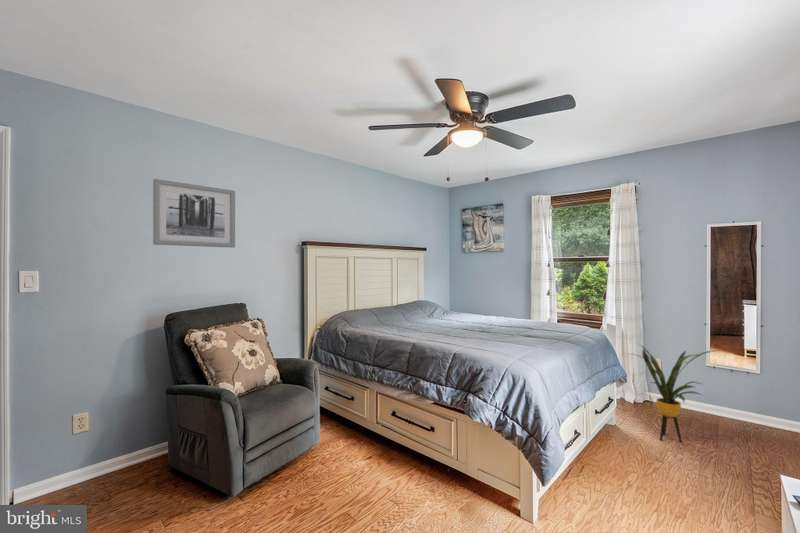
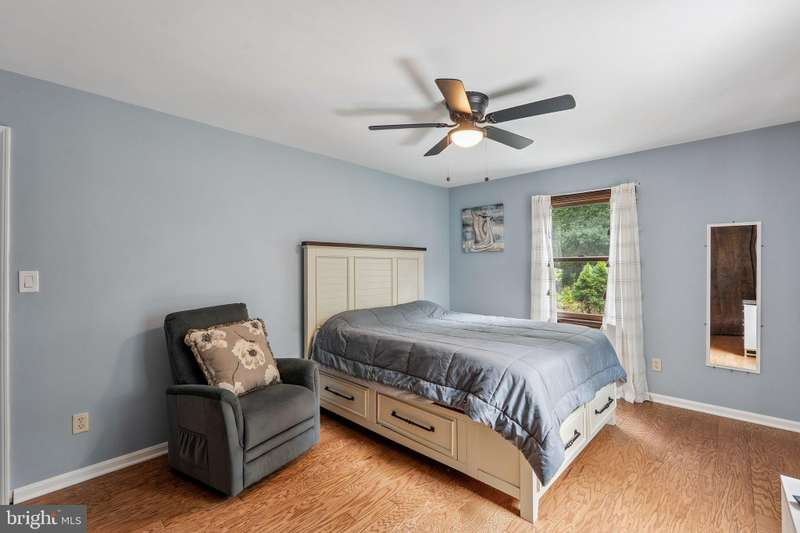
- wall art [152,178,236,249]
- house plant [628,342,725,443]
